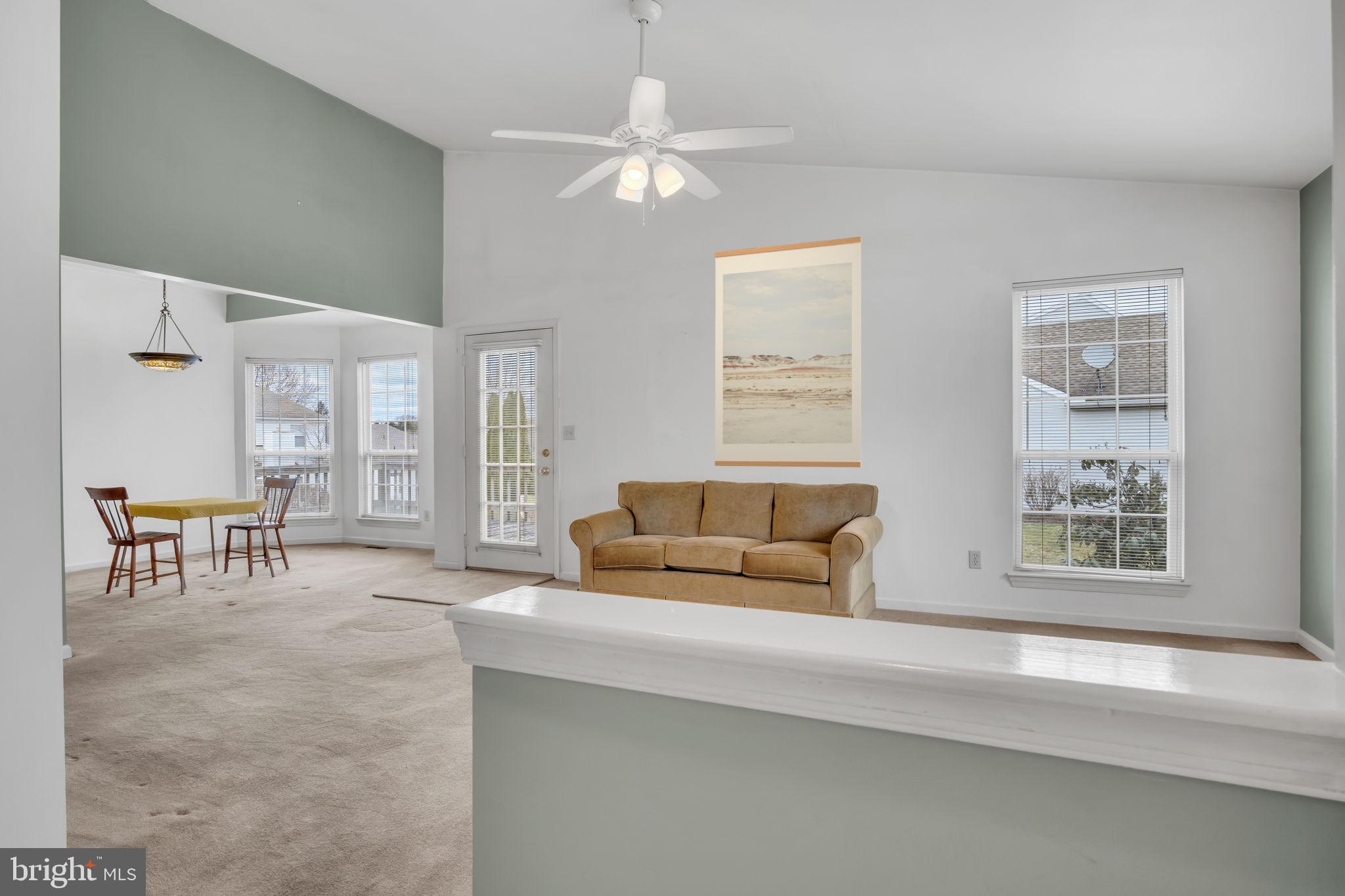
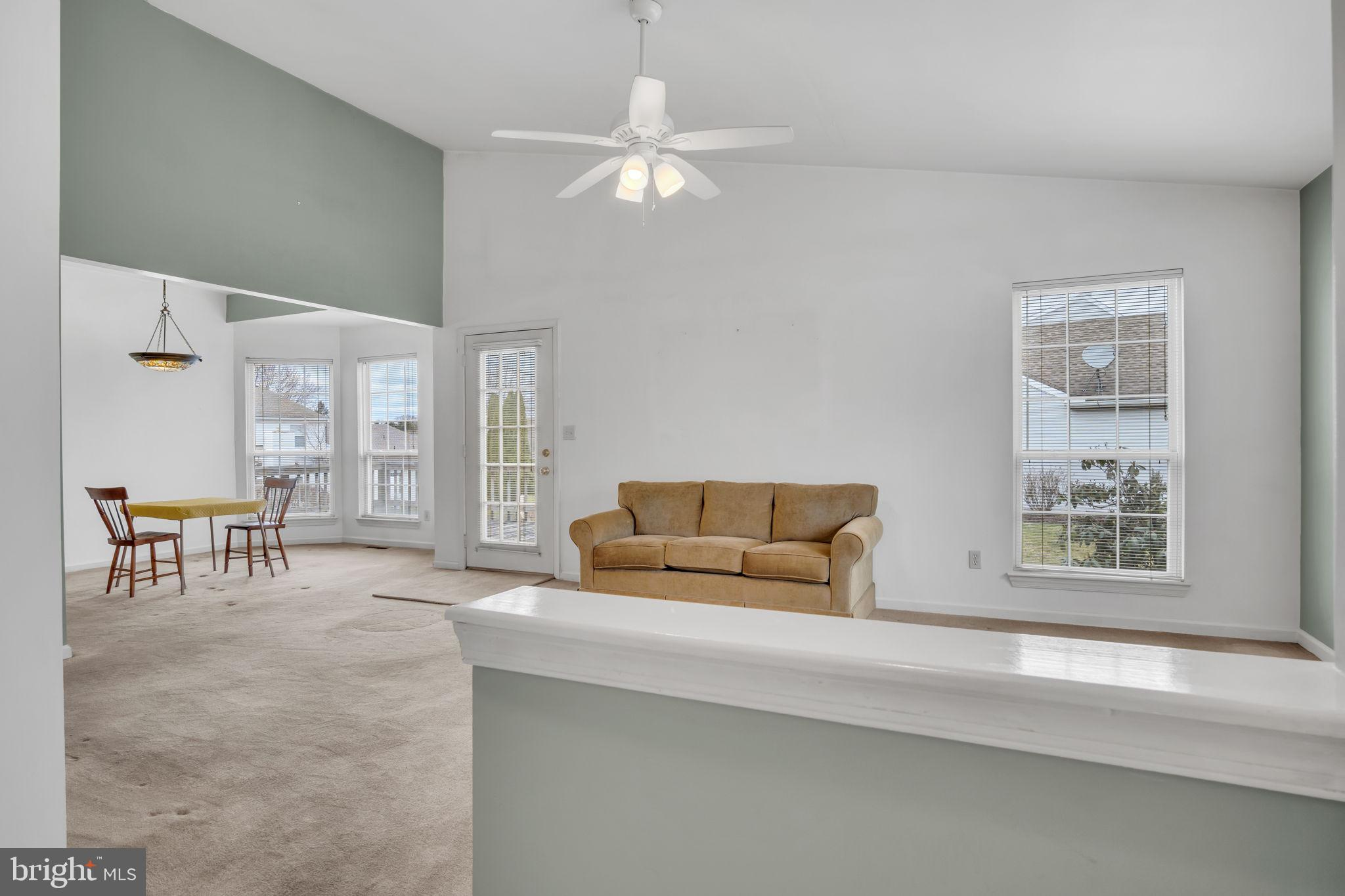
- wall art [714,236,862,468]
